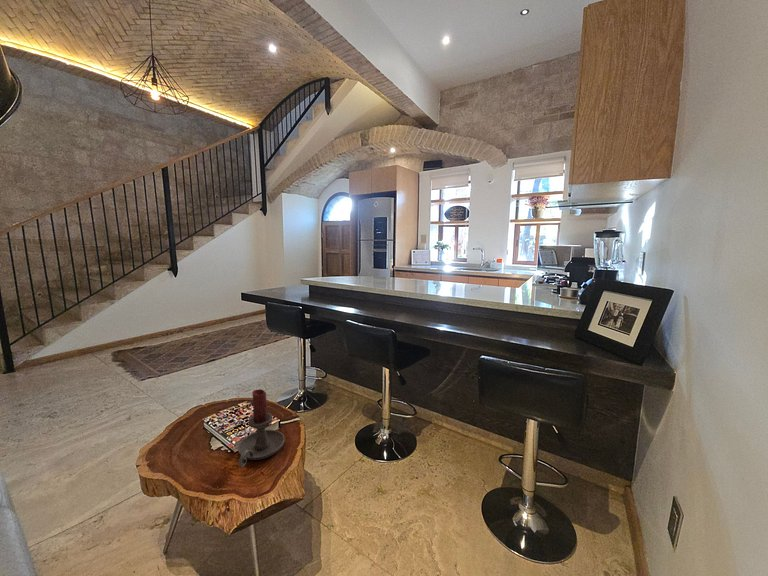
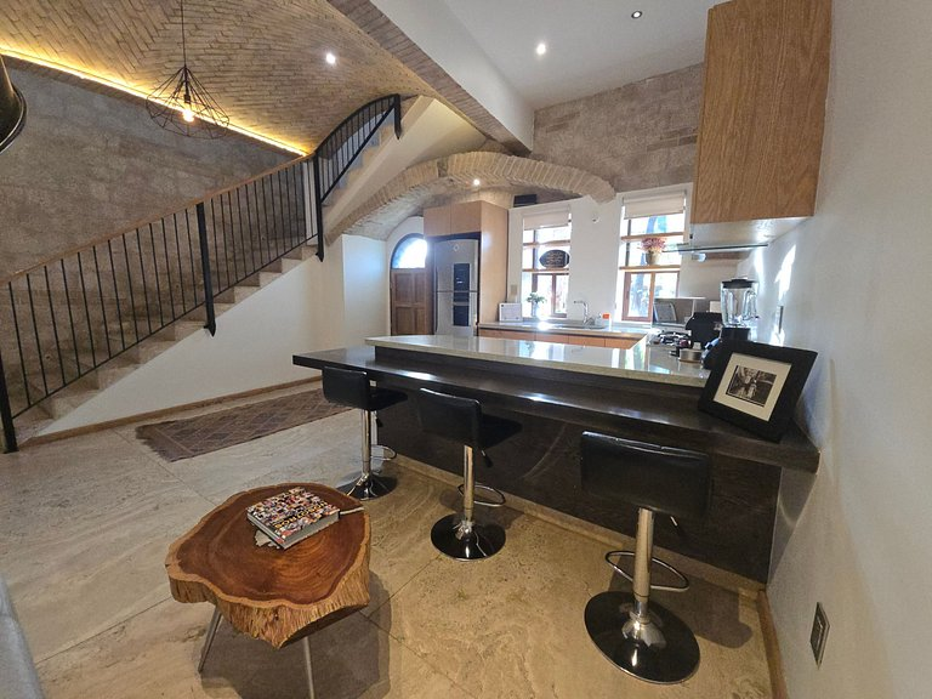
- candle holder [237,388,285,468]
